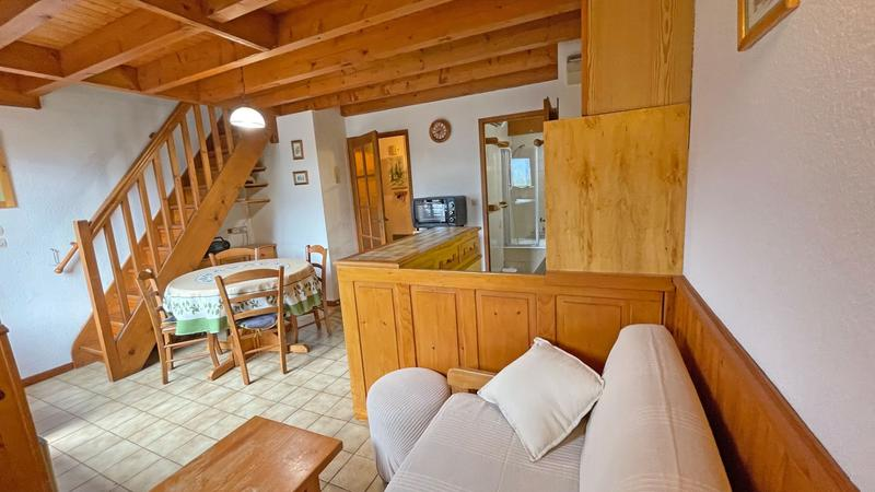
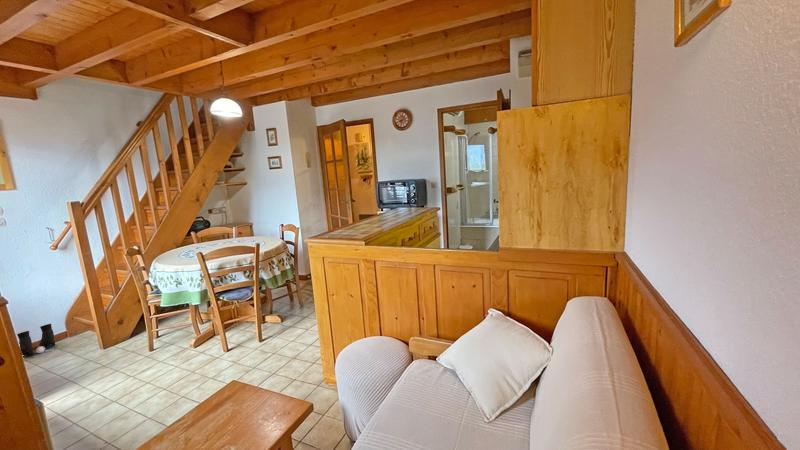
+ boots [16,323,56,355]
